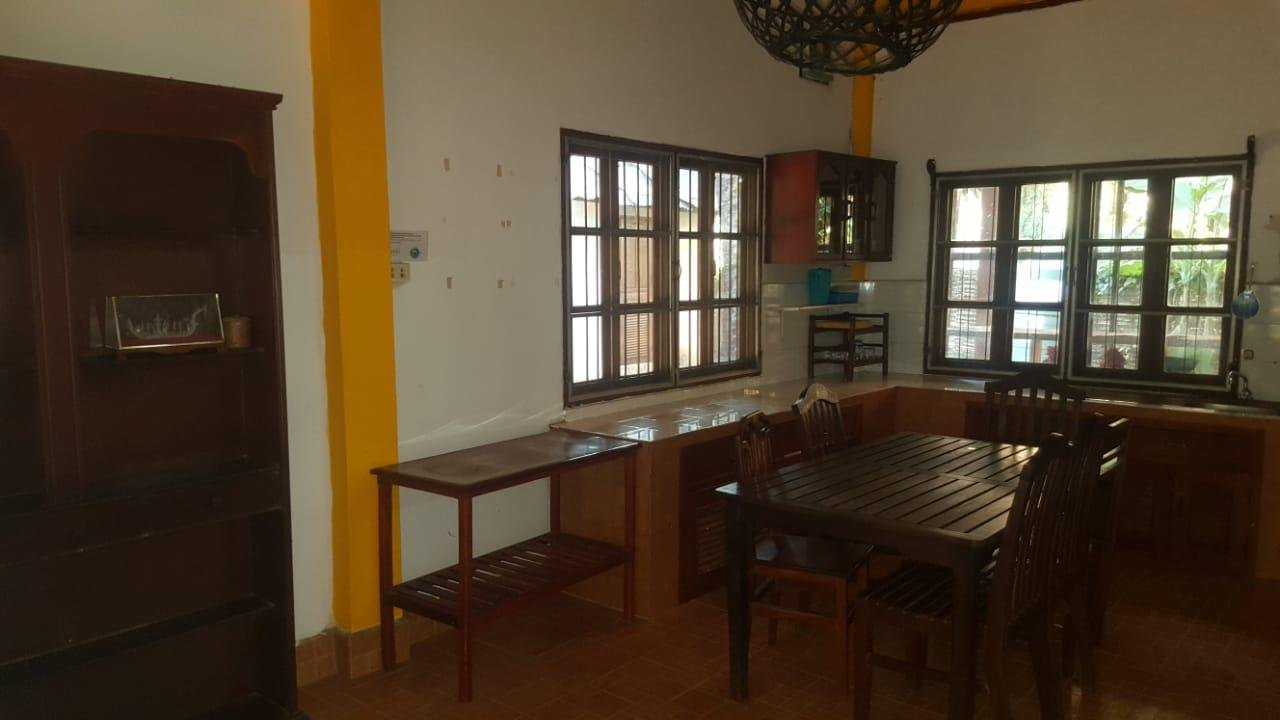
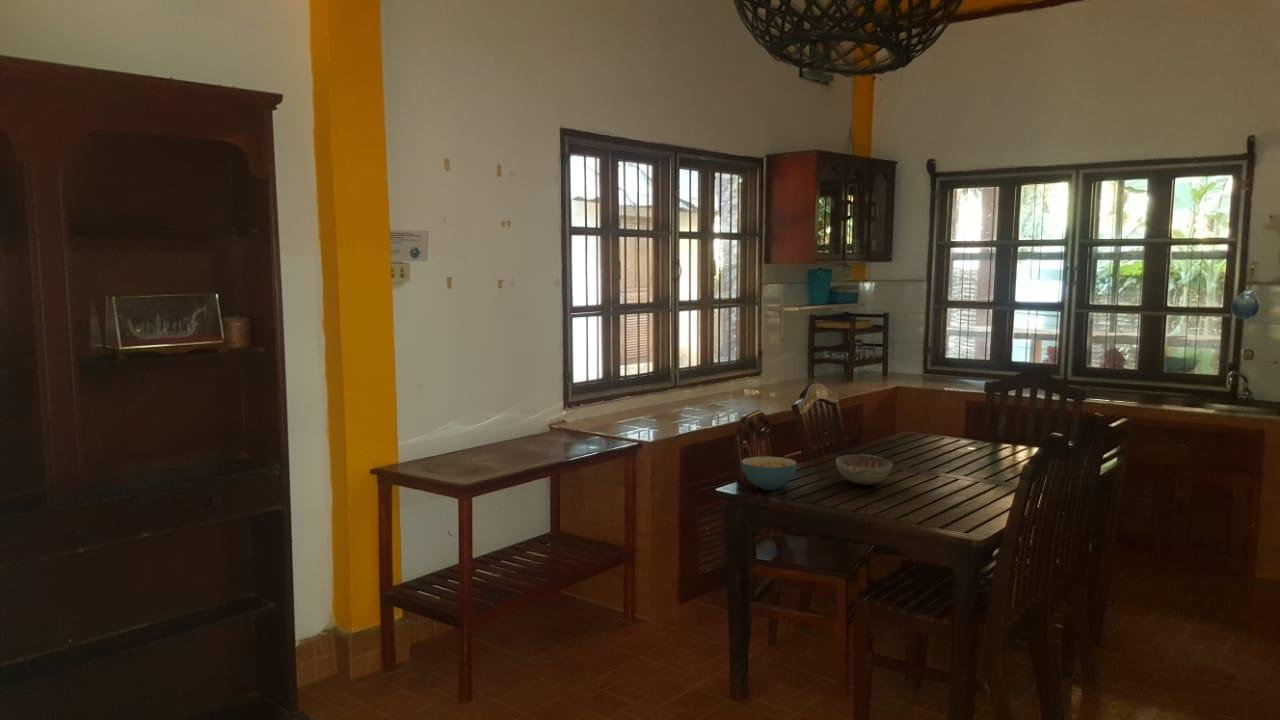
+ cereal bowl [740,456,798,491]
+ decorative bowl [835,454,894,486]
